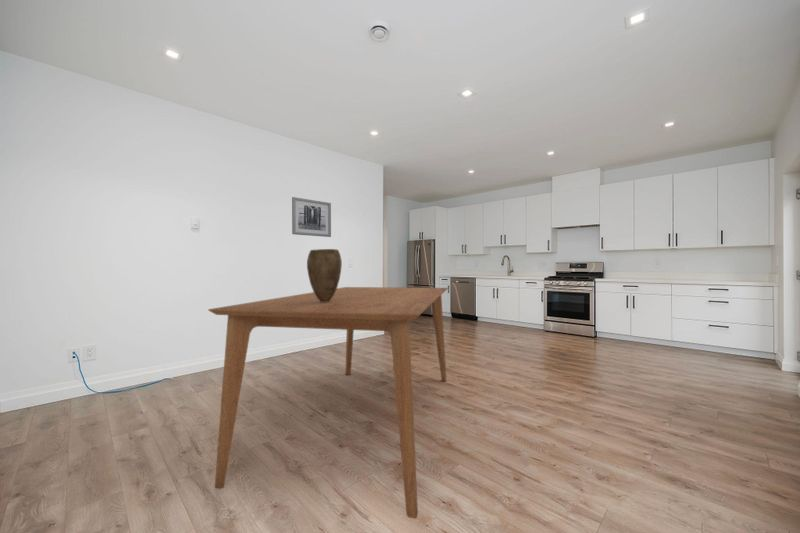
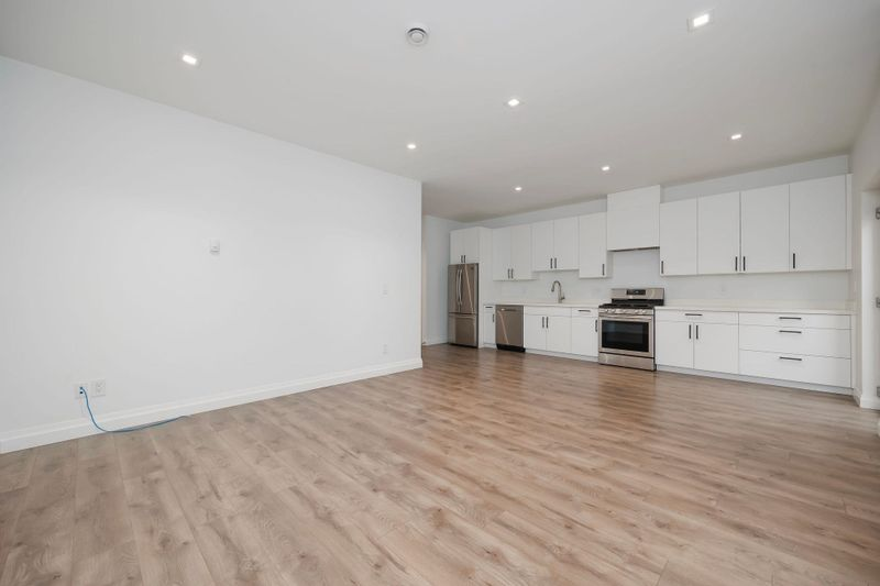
- vase [306,248,343,302]
- wall art [291,196,332,238]
- dining table [207,286,449,519]
